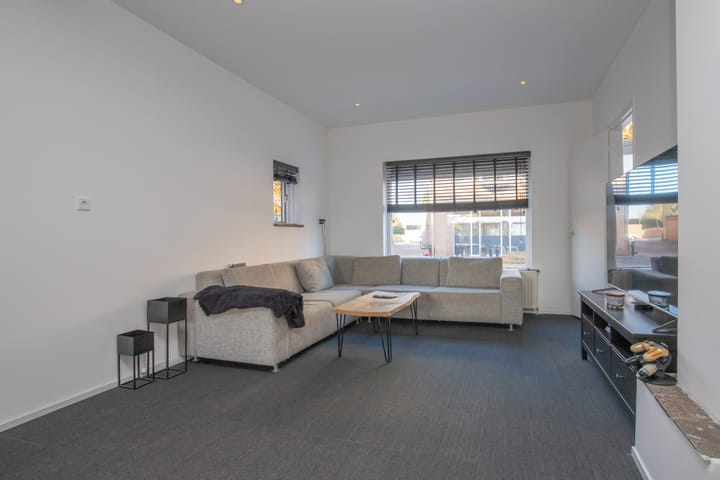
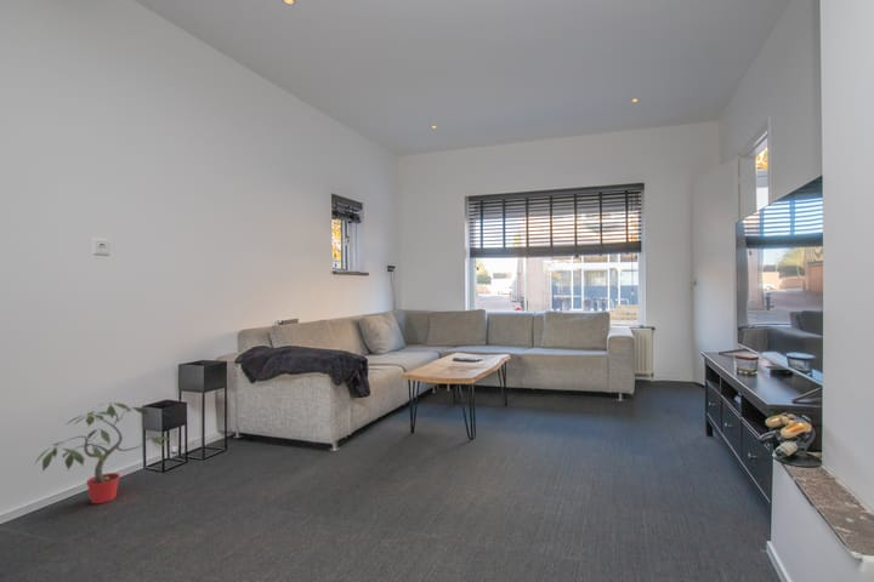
+ potted plant [34,401,172,504]
